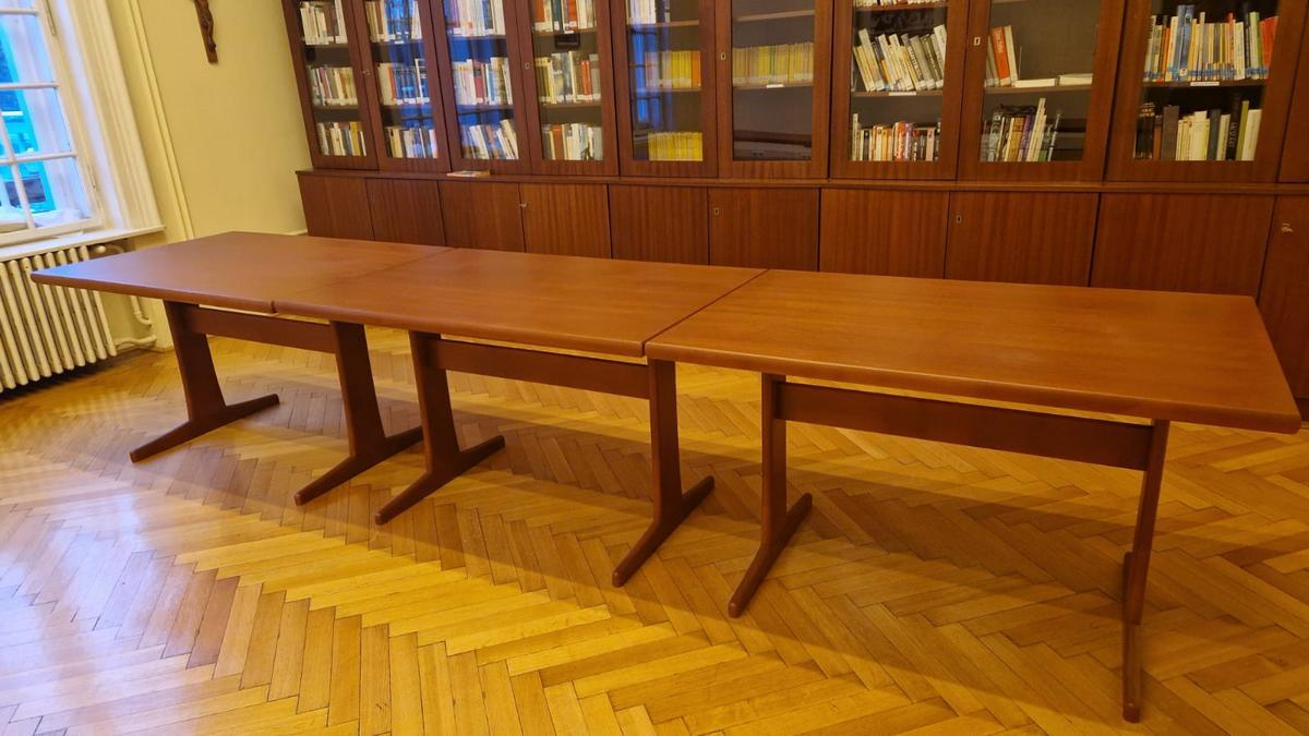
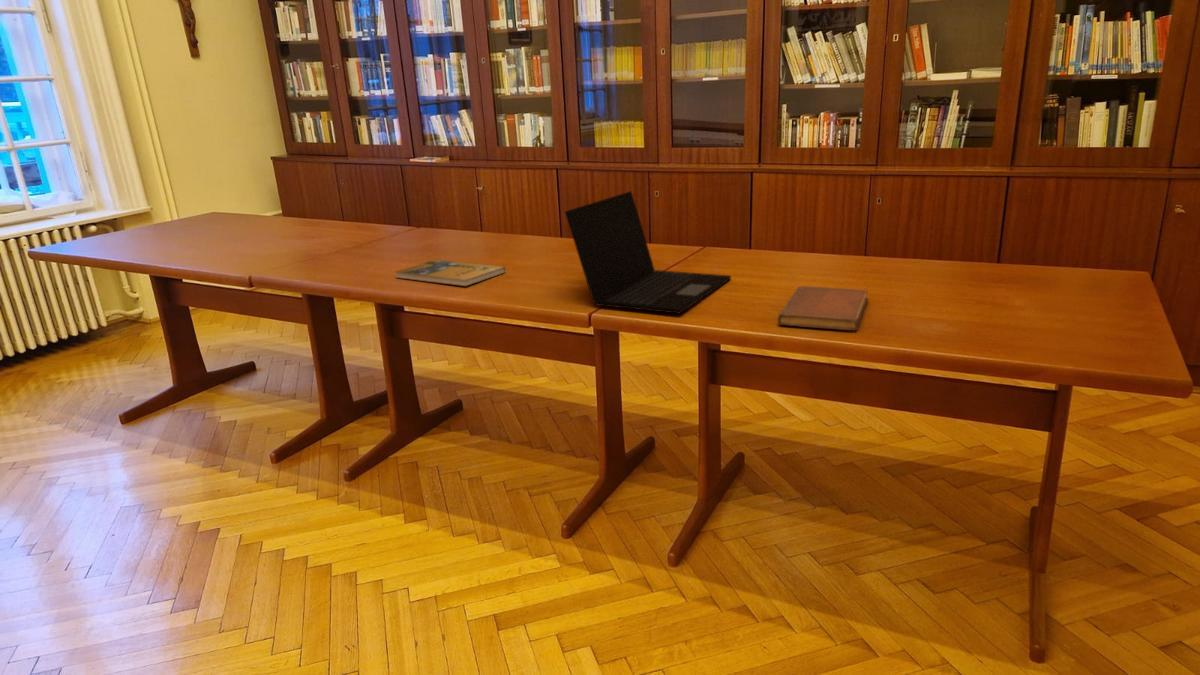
+ booklet [394,259,506,287]
+ laptop [564,190,732,315]
+ notebook [777,285,869,331]
